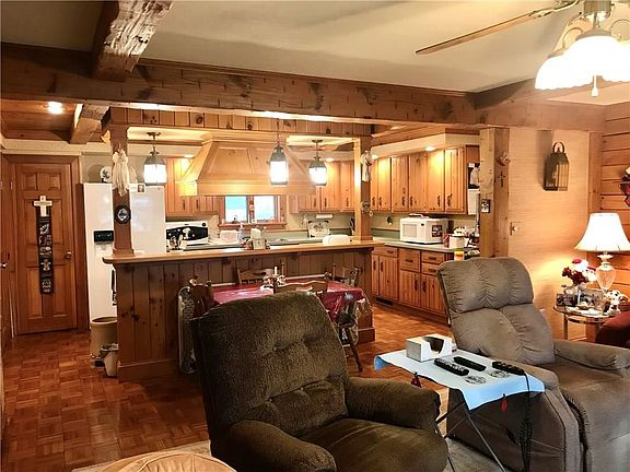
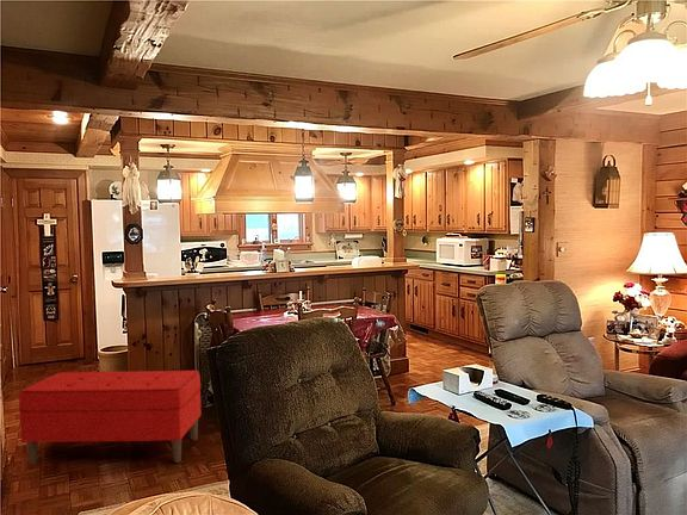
+ bench [18,370,203,465]
